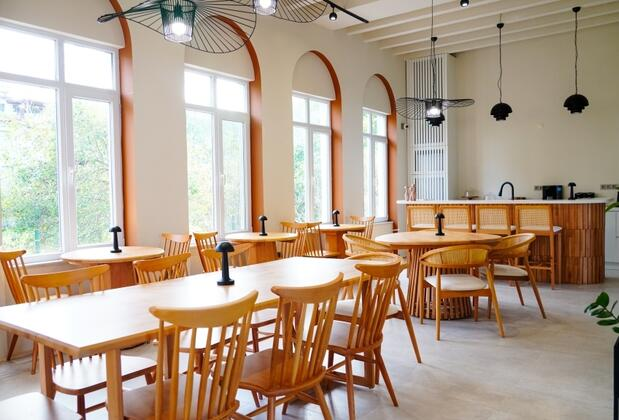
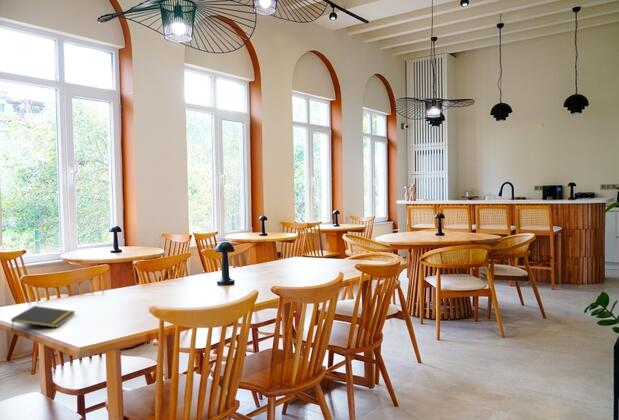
+ notepad [10,305,76,332]
